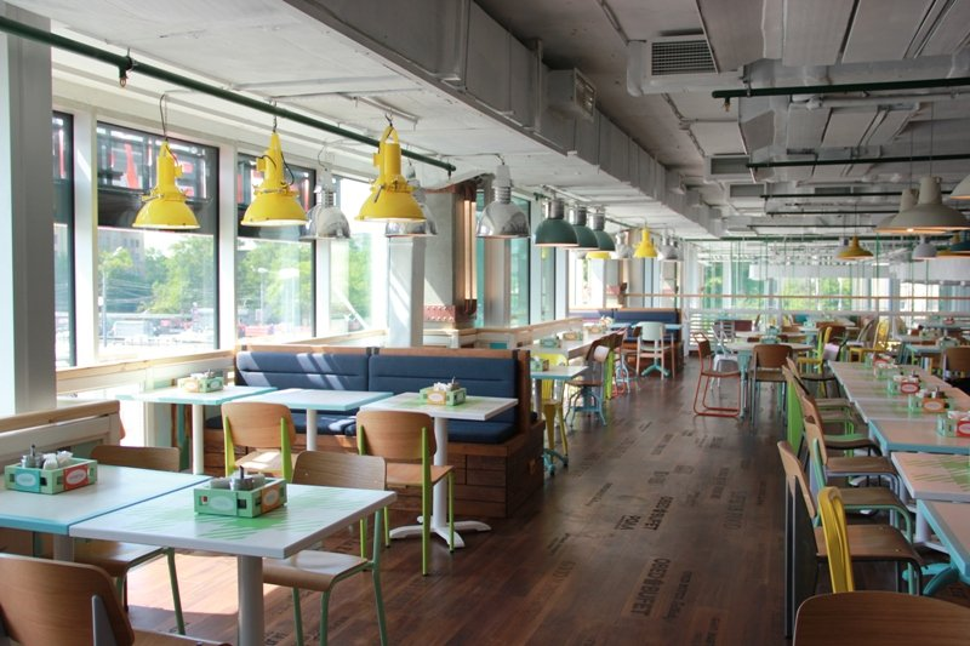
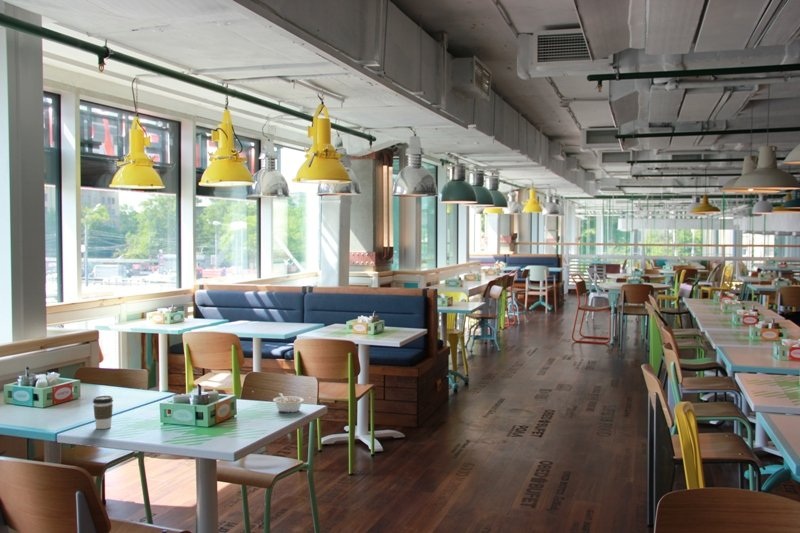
+ coffee cup [92,395,114,430]
+ legume [272,392,305,414]
